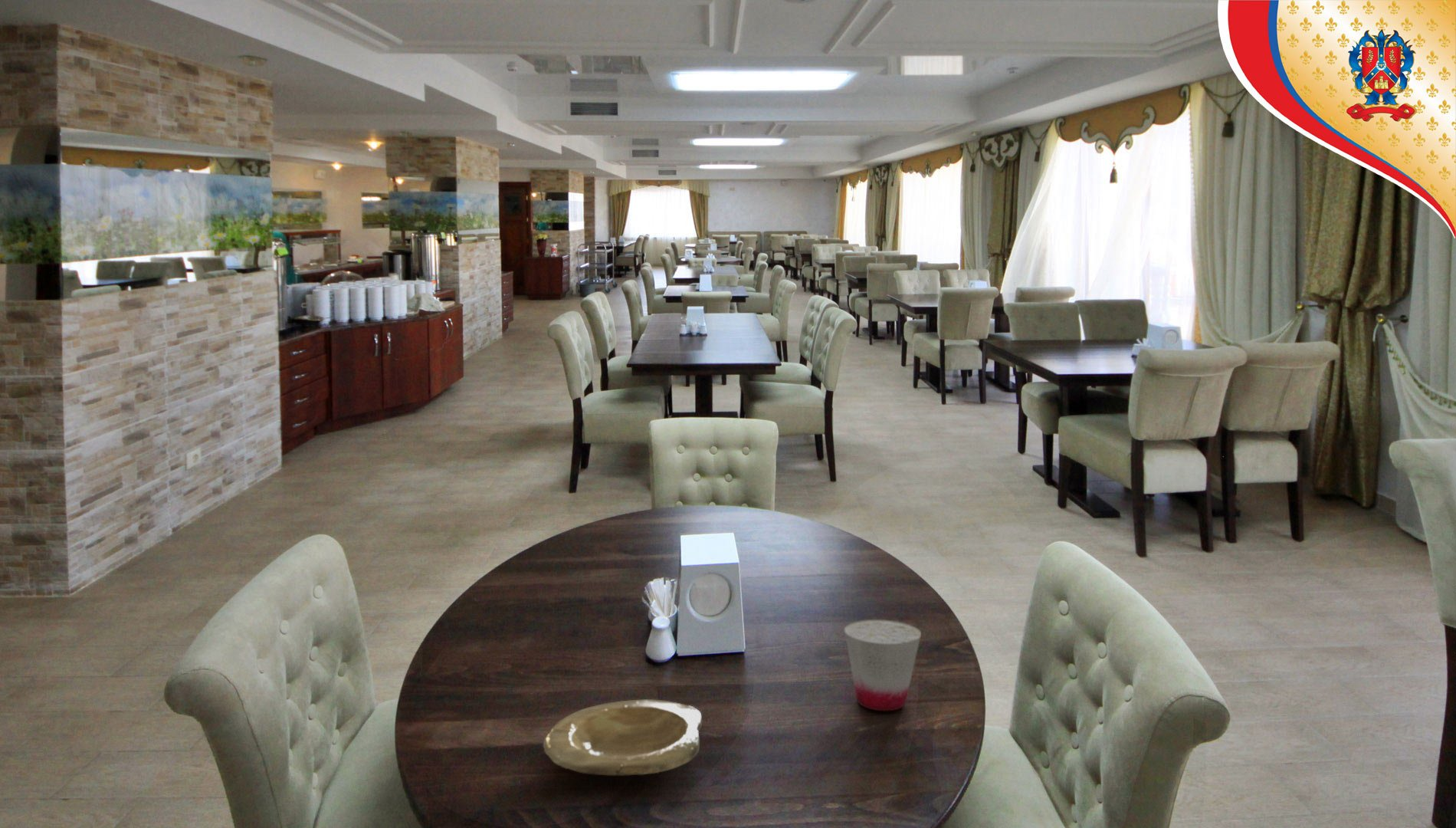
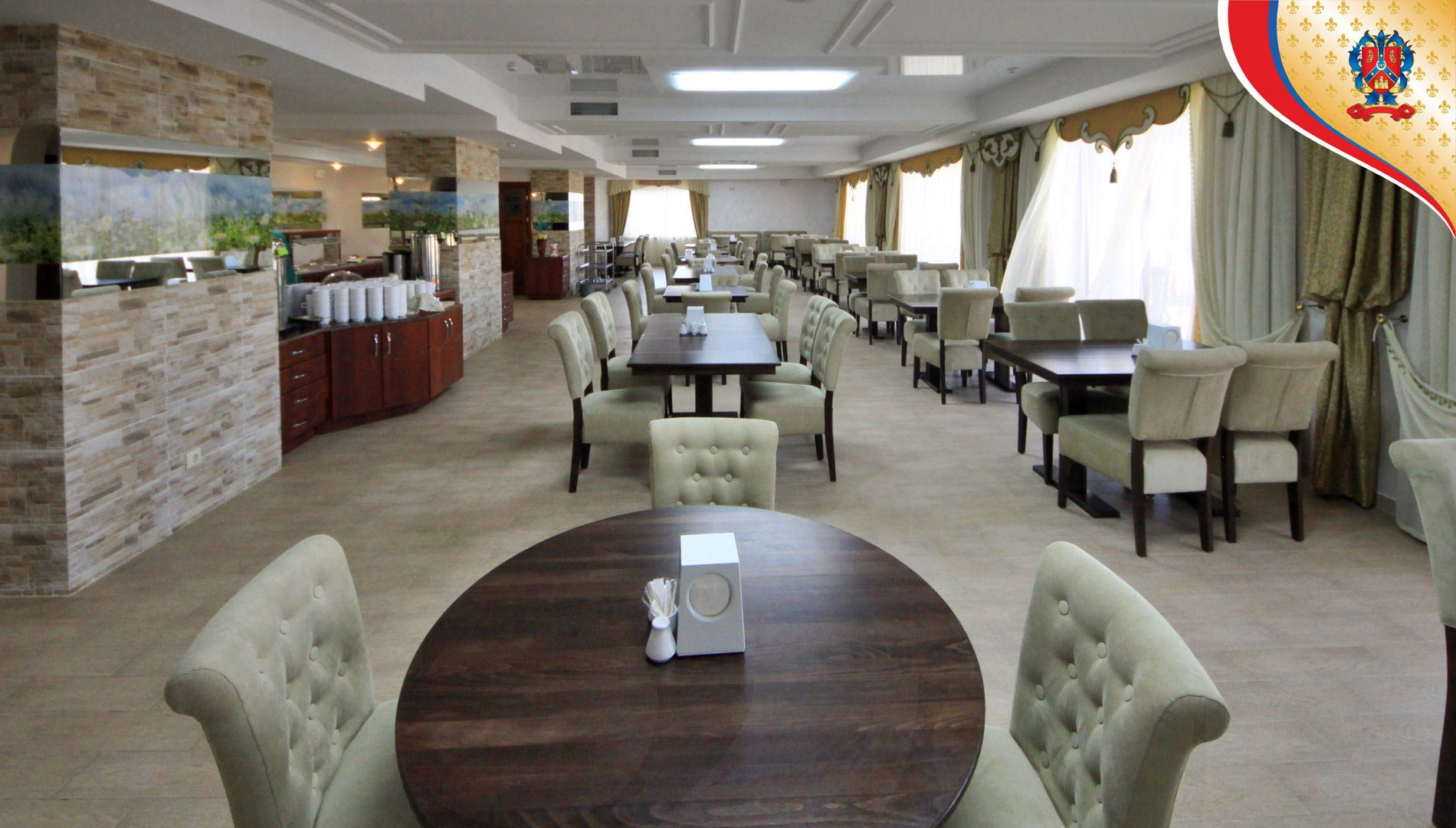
- cup [844,619,922,711]
- plate [543,698,703,776]
